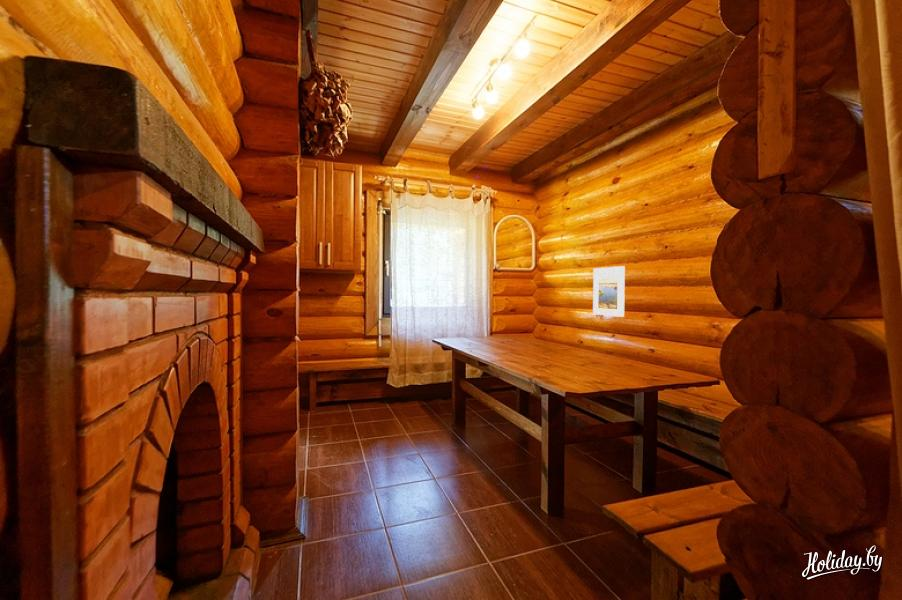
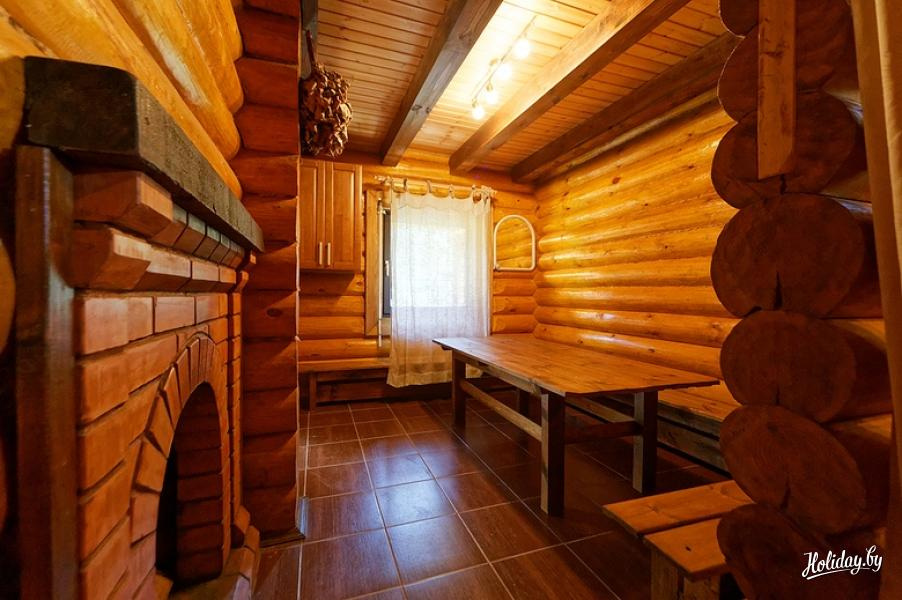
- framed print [592,265,626,318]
